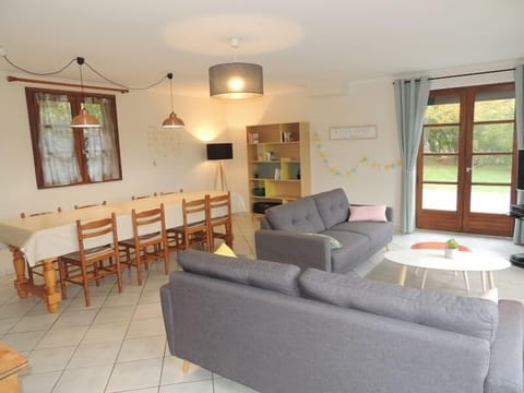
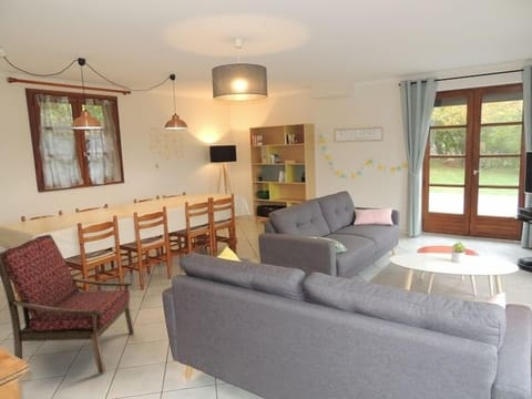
+ armchair [0,234,136,375]
